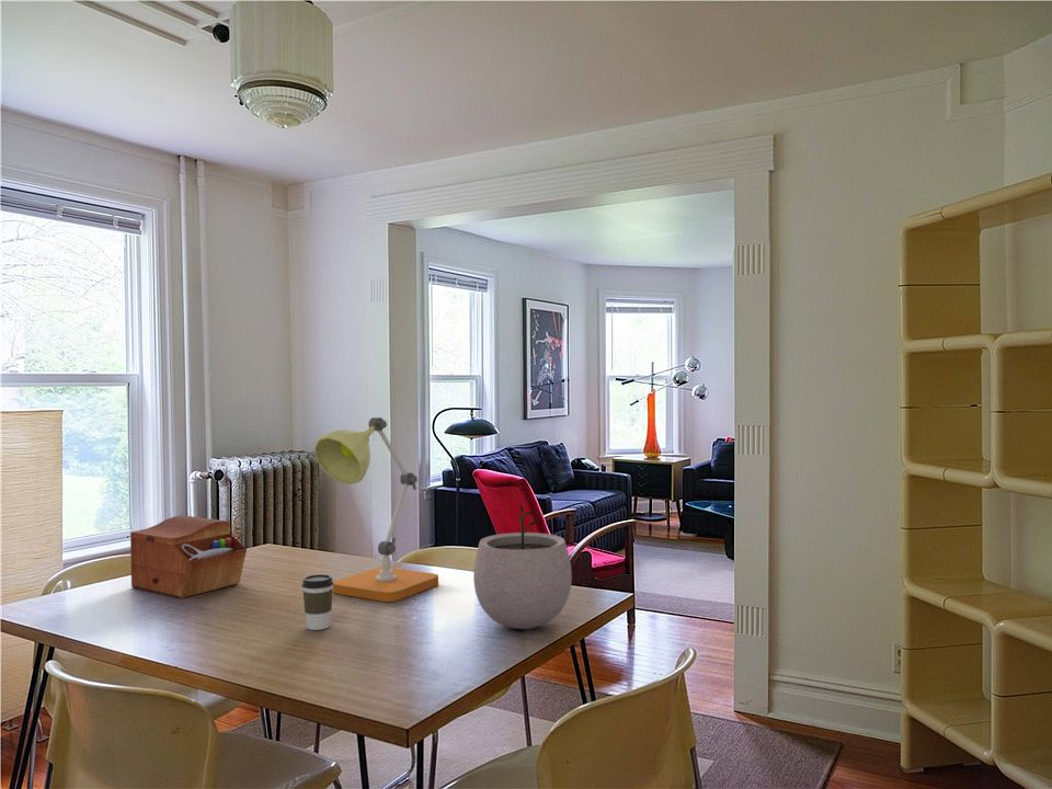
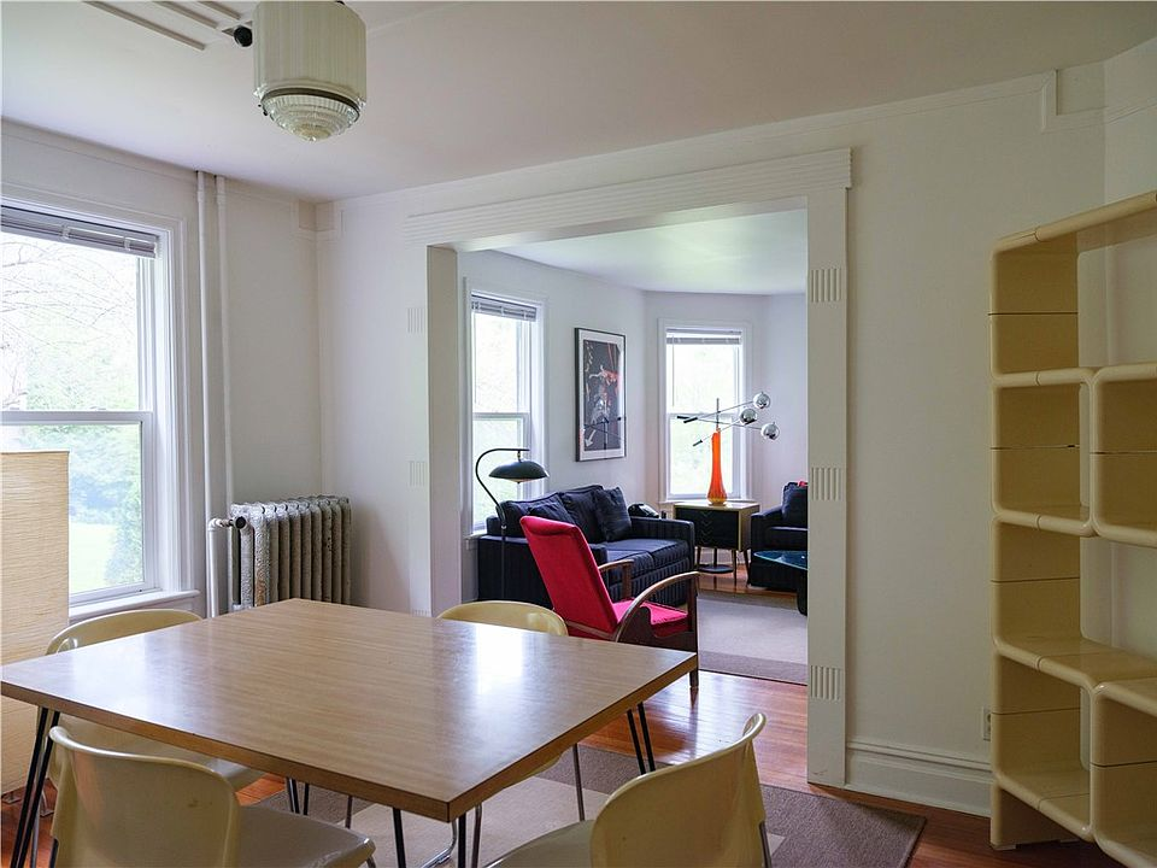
- plant pot [472,504,573,630]
- desk lamp [313,416,439,603]
- sewing box [129,514,248,599]
- coffee cup [301,573,334,631]
